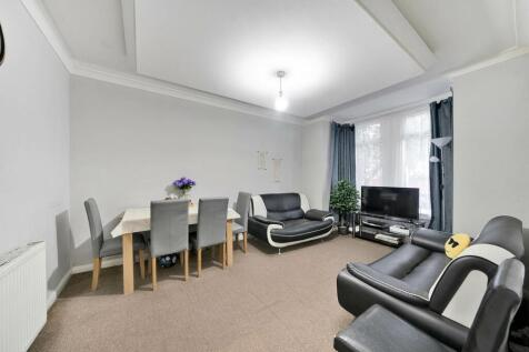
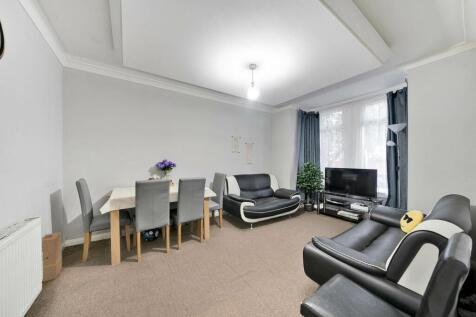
+ cardboard box [41,231,63,283]
